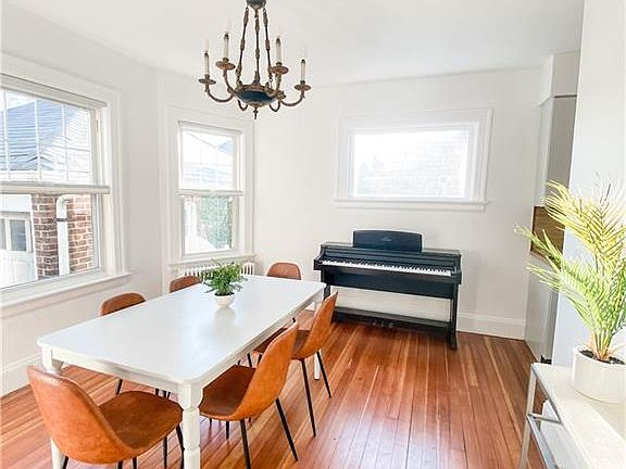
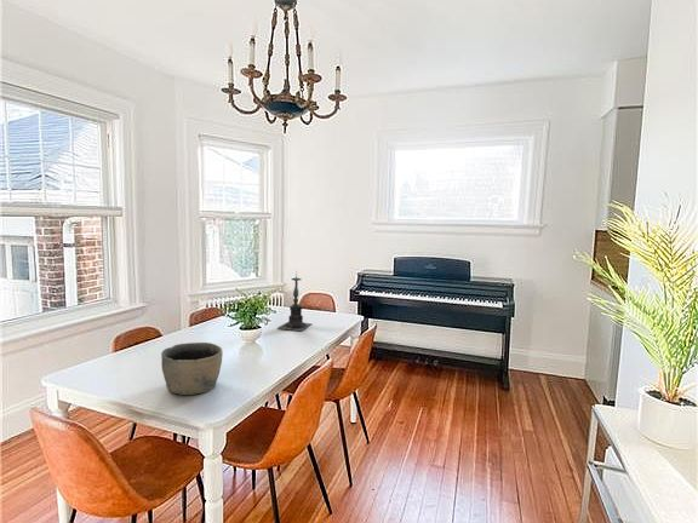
+ bowl [160,341,224,396]
+ candle holder [276,270,313,332]
